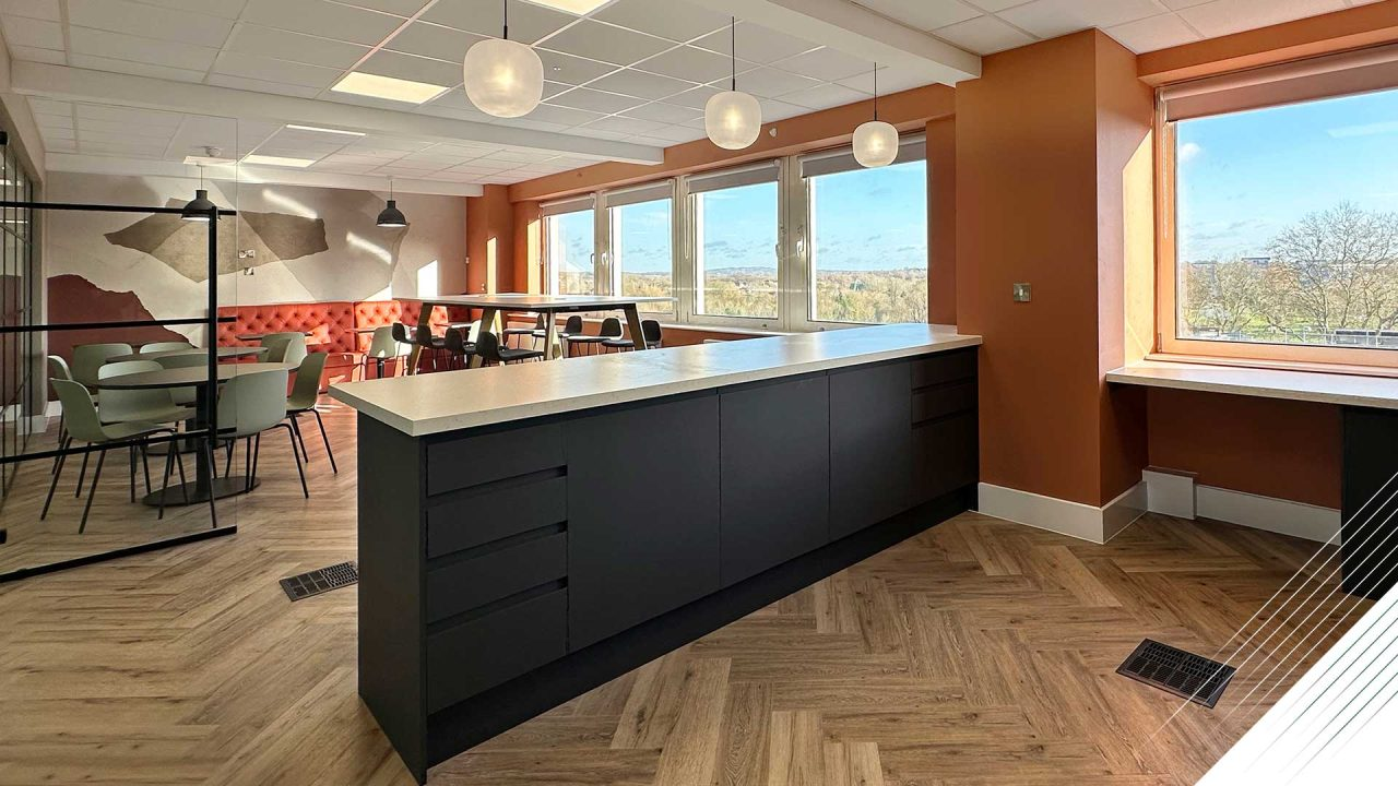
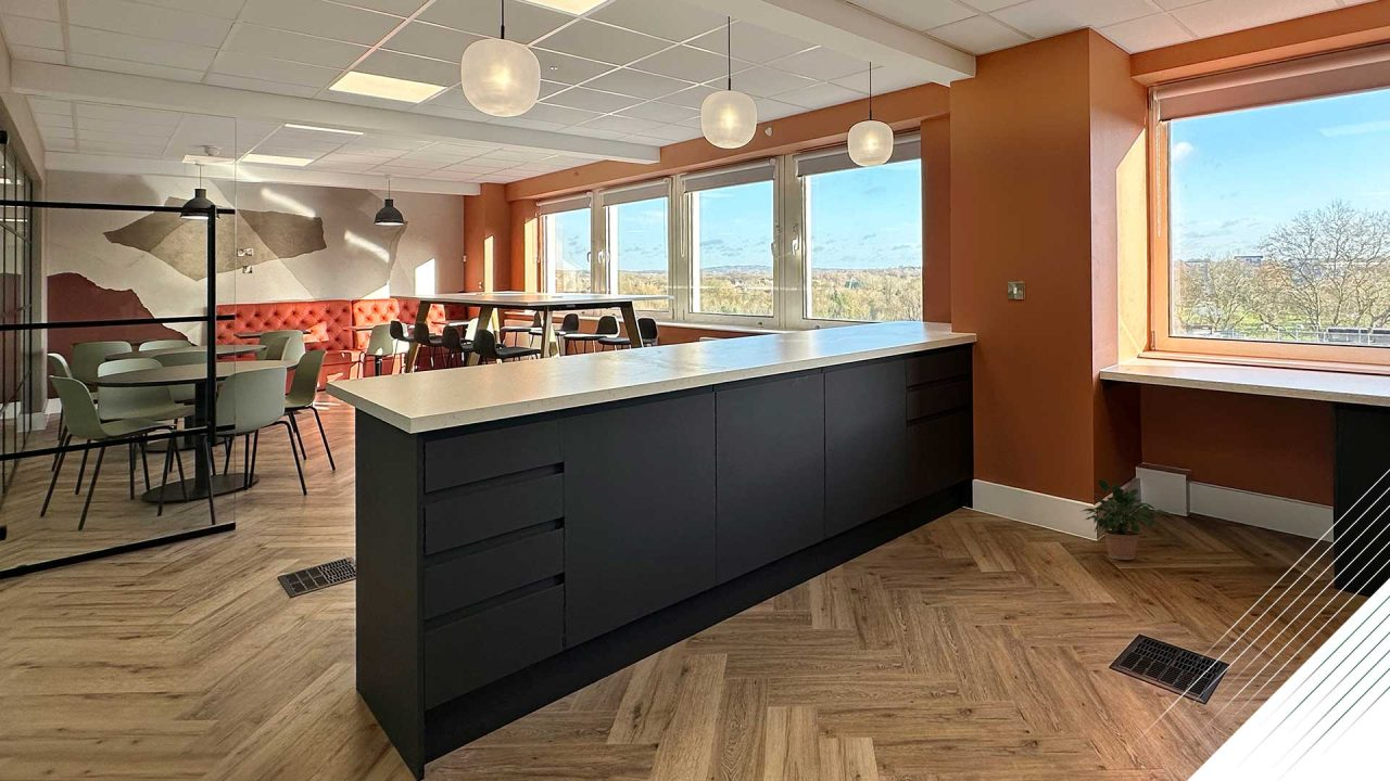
+ potted plant [1079,478,1172,561]
